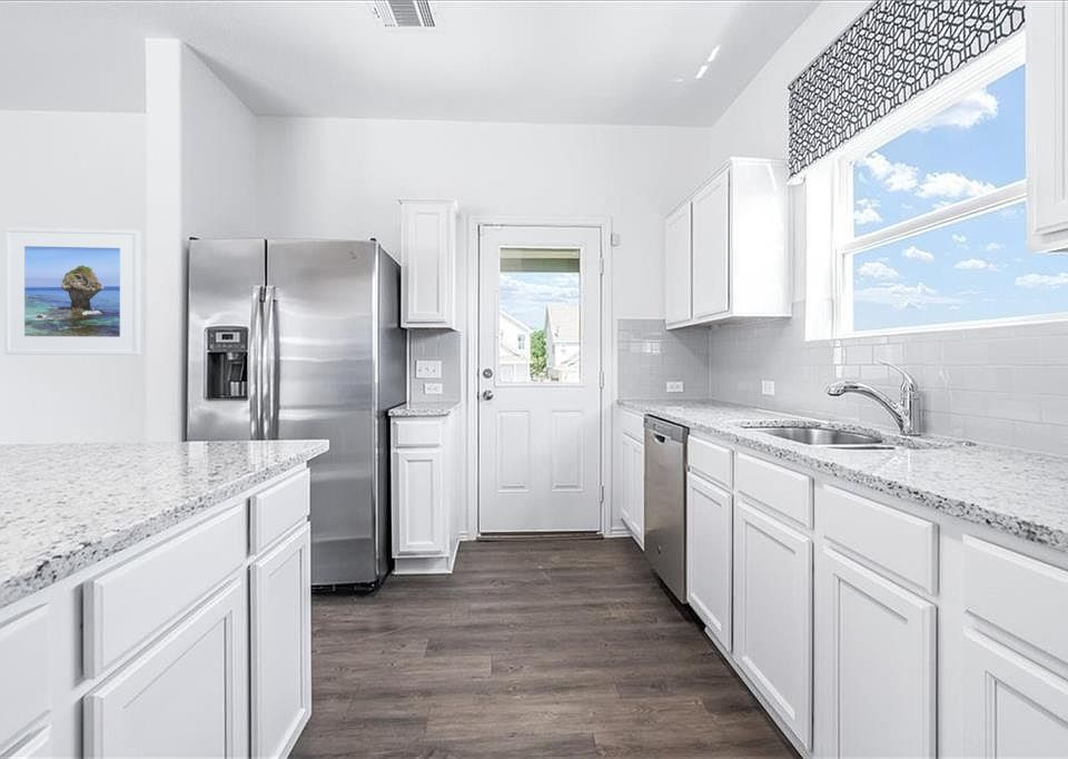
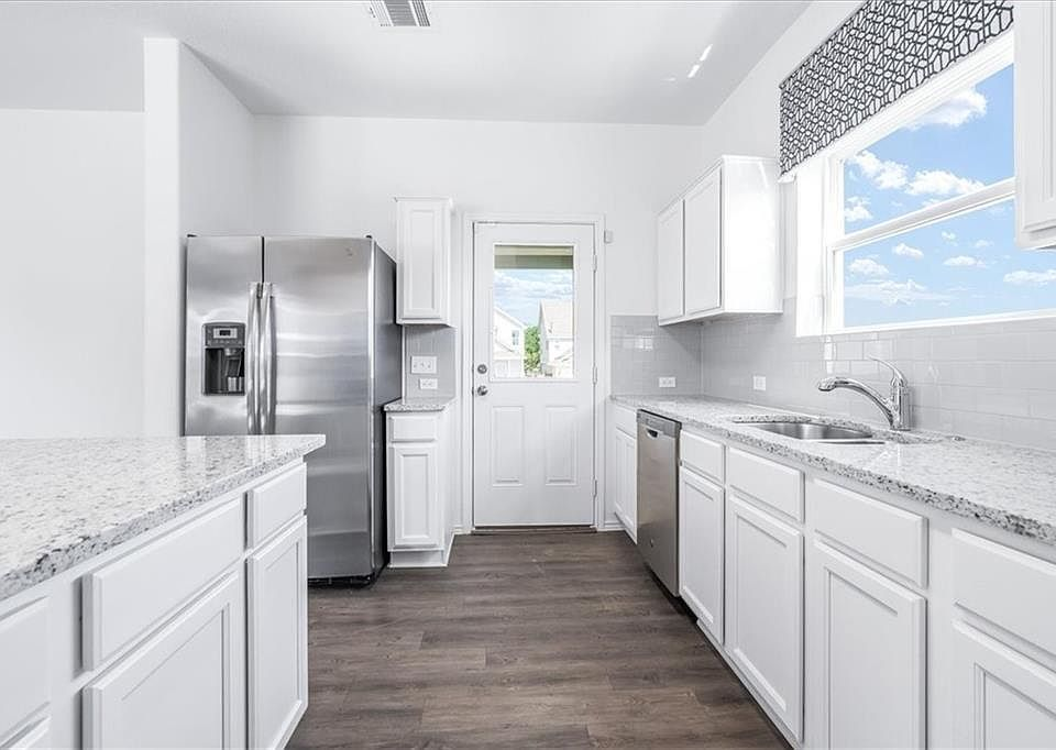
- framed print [3,226,141,356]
